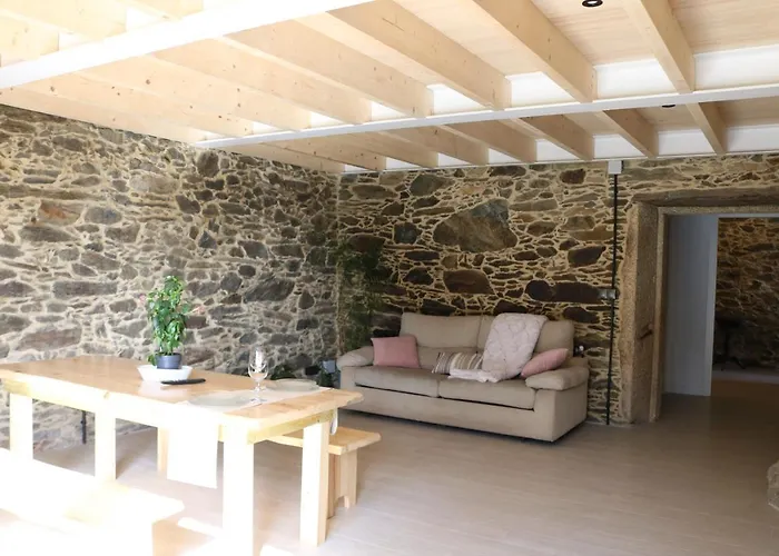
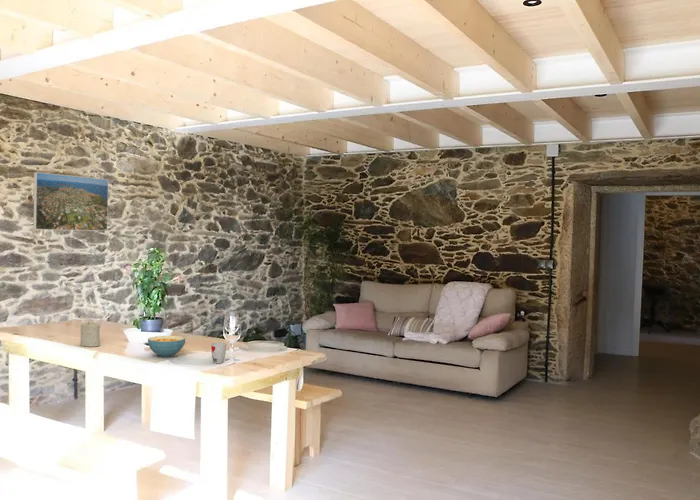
+ cereal bowl [147,335,186,358]
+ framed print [32,171,109,232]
+ cup [210,341,227,364]
+ candle [80,319,101,348]
